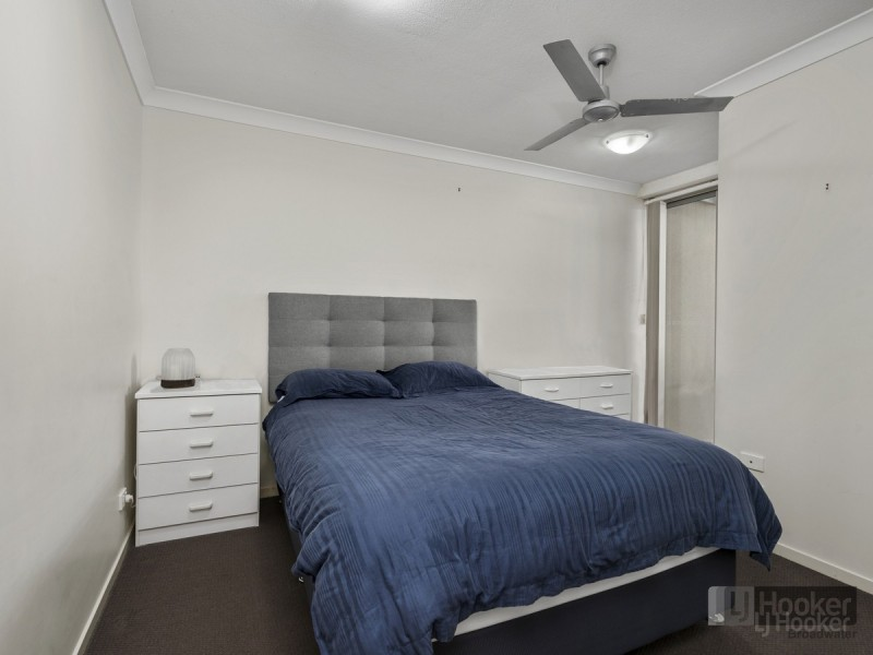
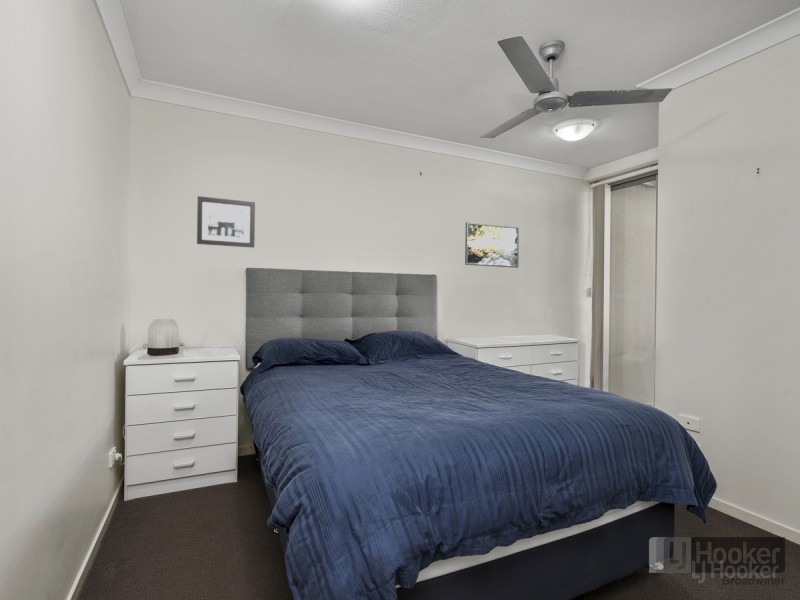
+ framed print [464,221,520,269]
+ wall art [196,195,256,249]
